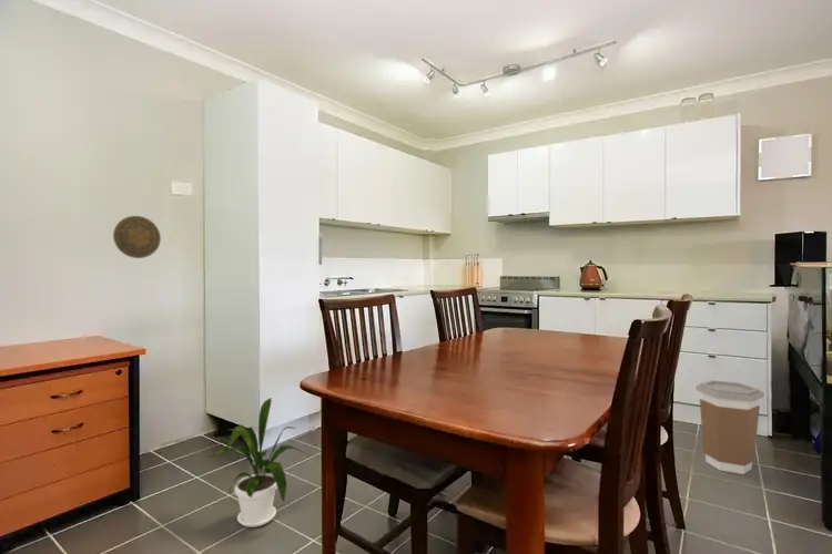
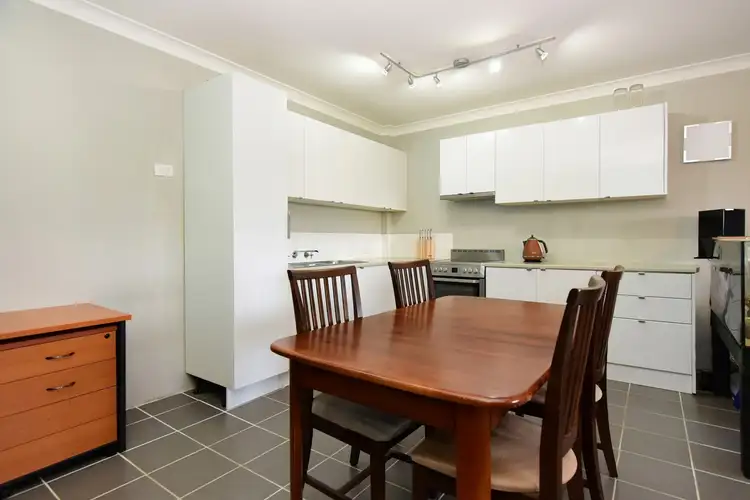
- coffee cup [694,379,765,475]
- decorative plate [112,215,162,259]
- house plant [207,397,310,529]
